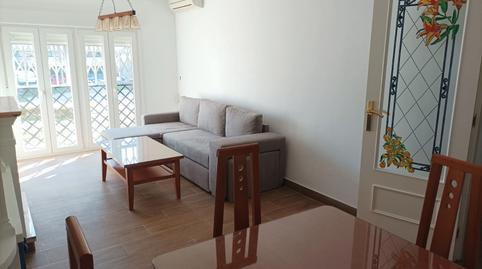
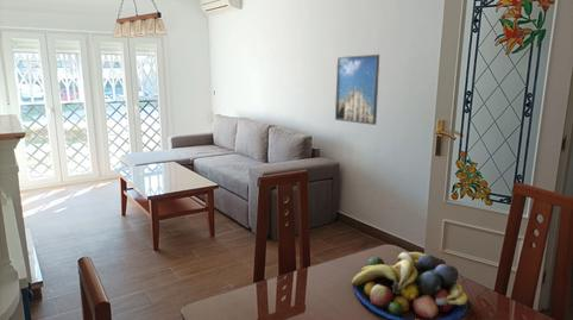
+ fruit bowl [351,251,468,320]
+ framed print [334,54,380,126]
